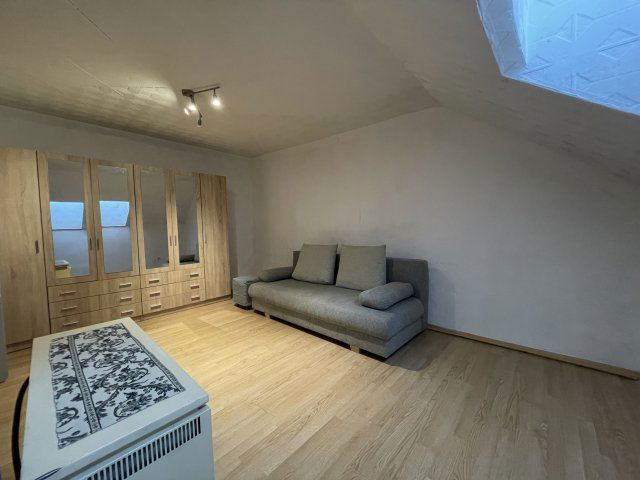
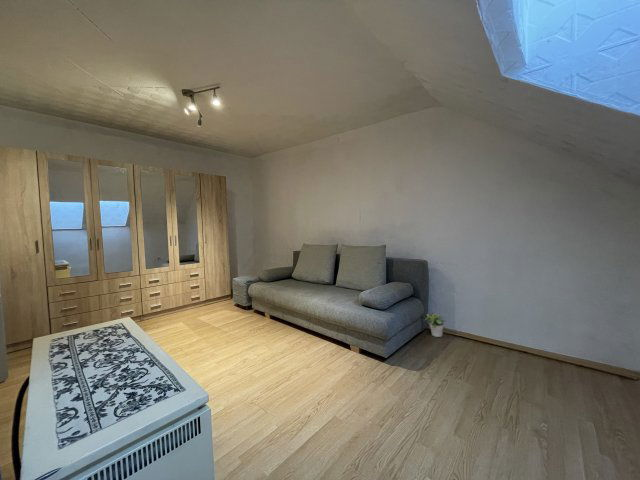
+ potted plant [424,310,446,338]
